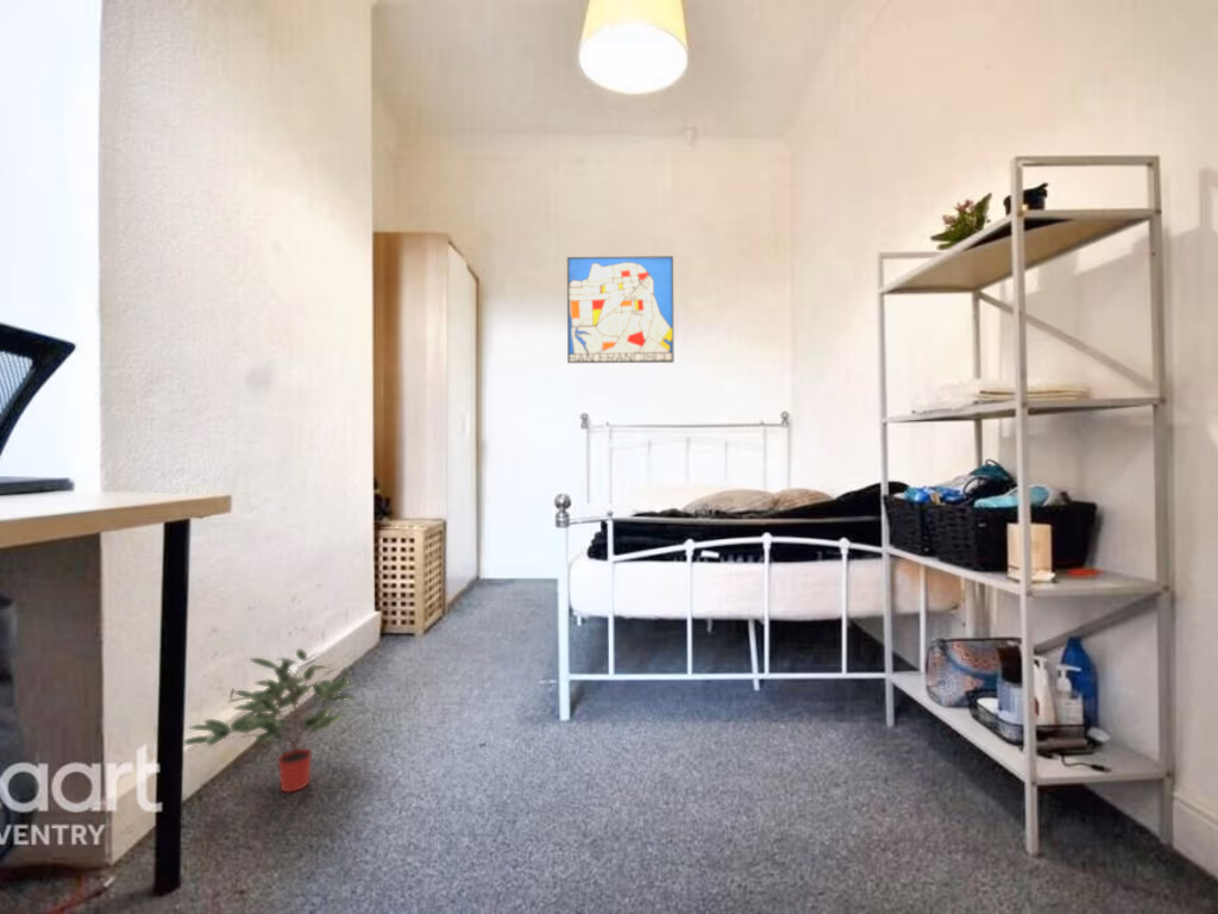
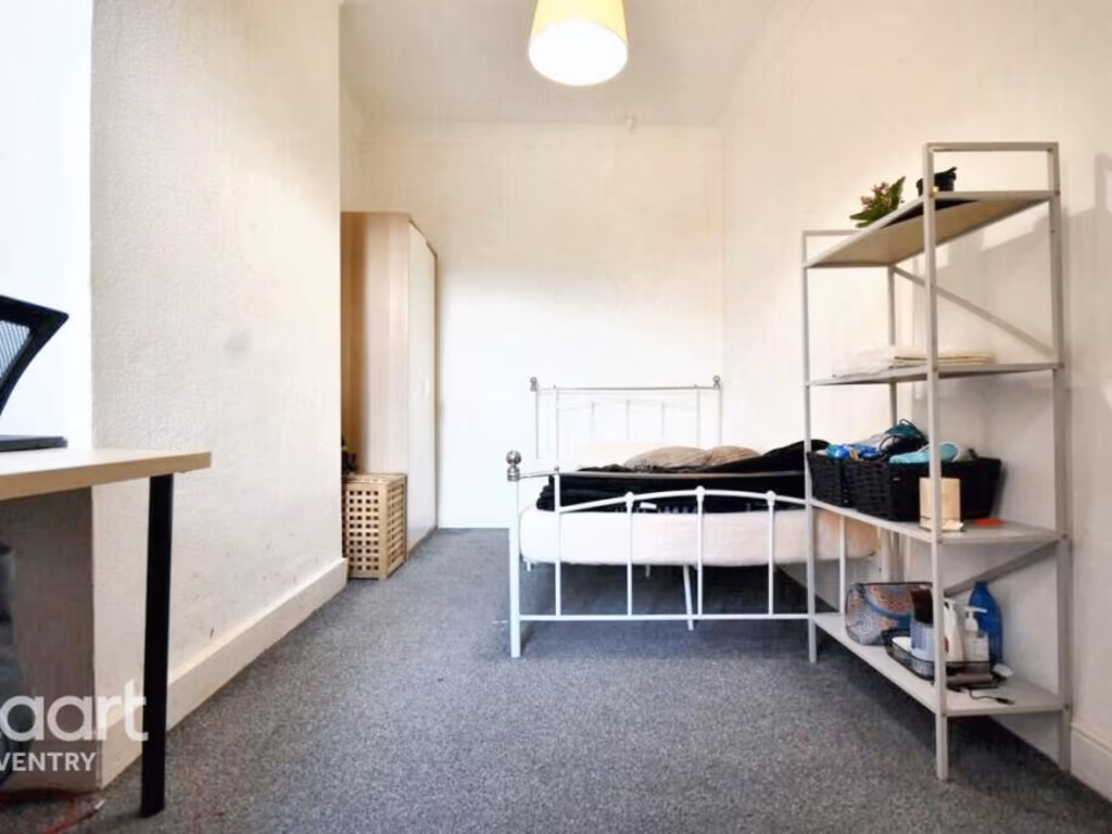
- wall art [566,255,674,364]
- potted plant [183,647,365,793]
